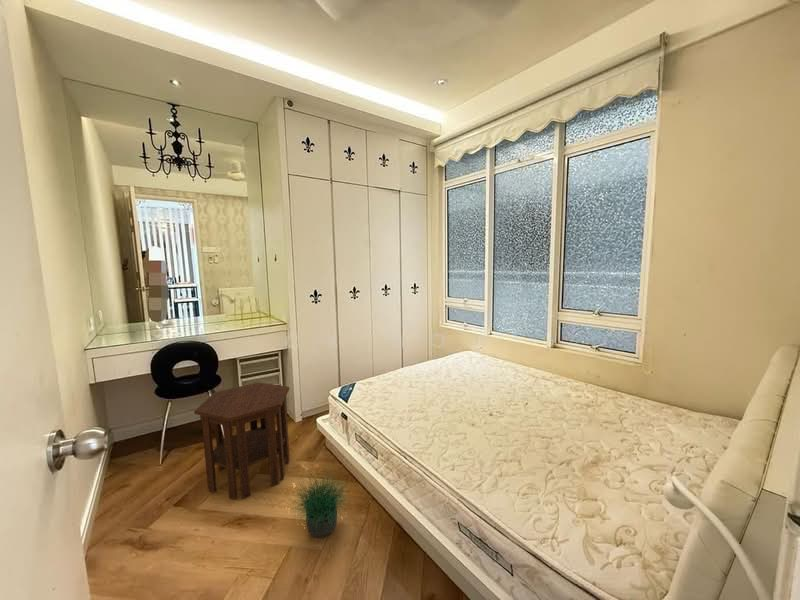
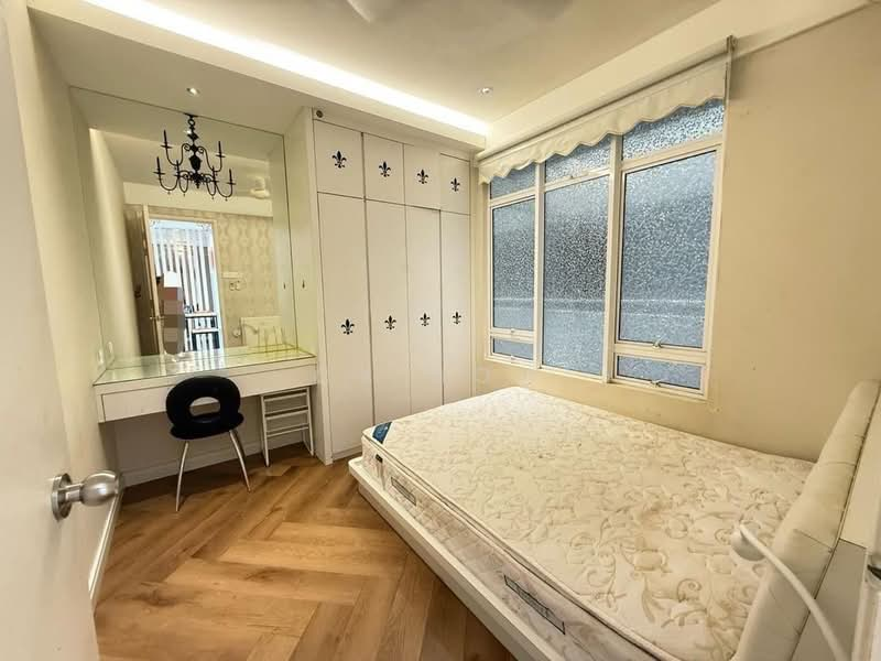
- side table [193,381,291,501]
- potted plant [287,458,354,538]
